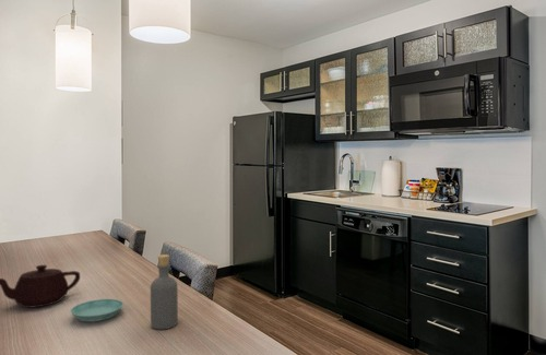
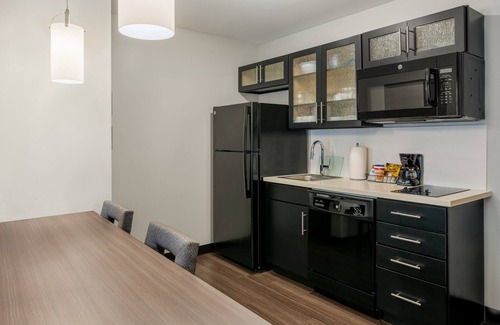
- bottle [150,253,179,330]
- teapot [0,264,81,308]
- saucer [70,298,124,322]
